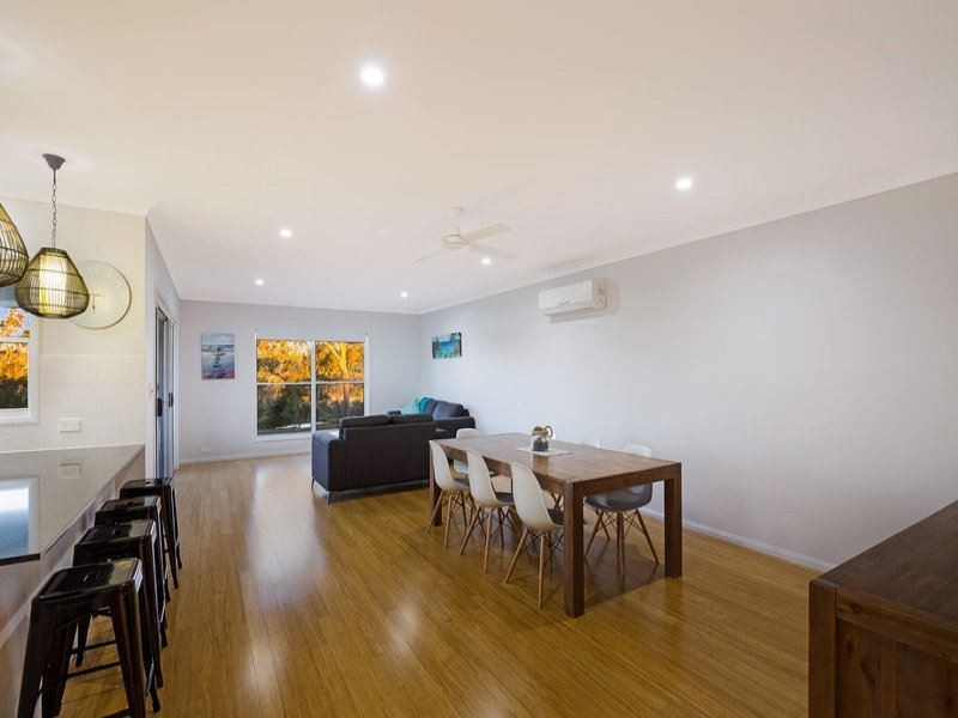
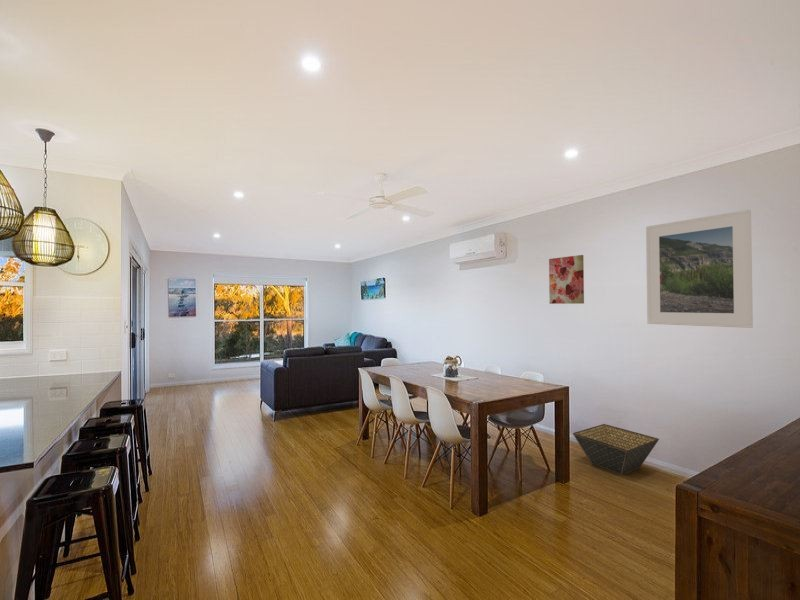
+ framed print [645,209,754,329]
+ wall art [548,254,585,305]
+ basket [572,423,660,476]
